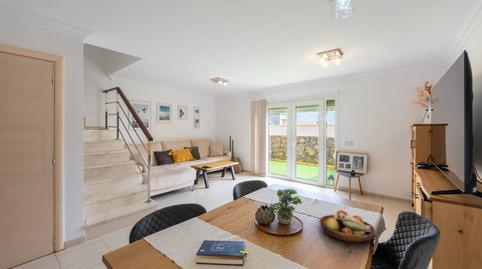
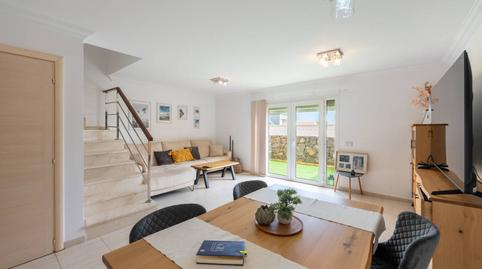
- fruit bowl [318,209,376,243]
